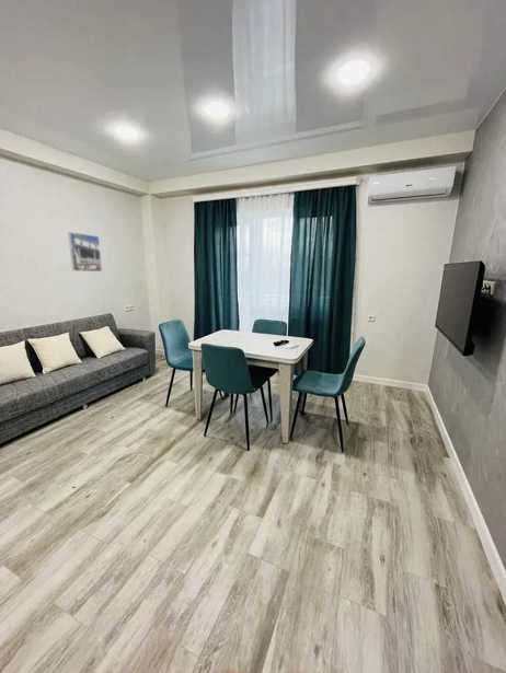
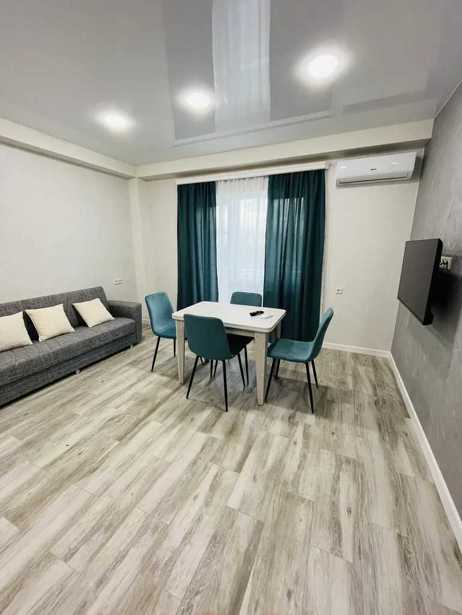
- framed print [67,231,103,272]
